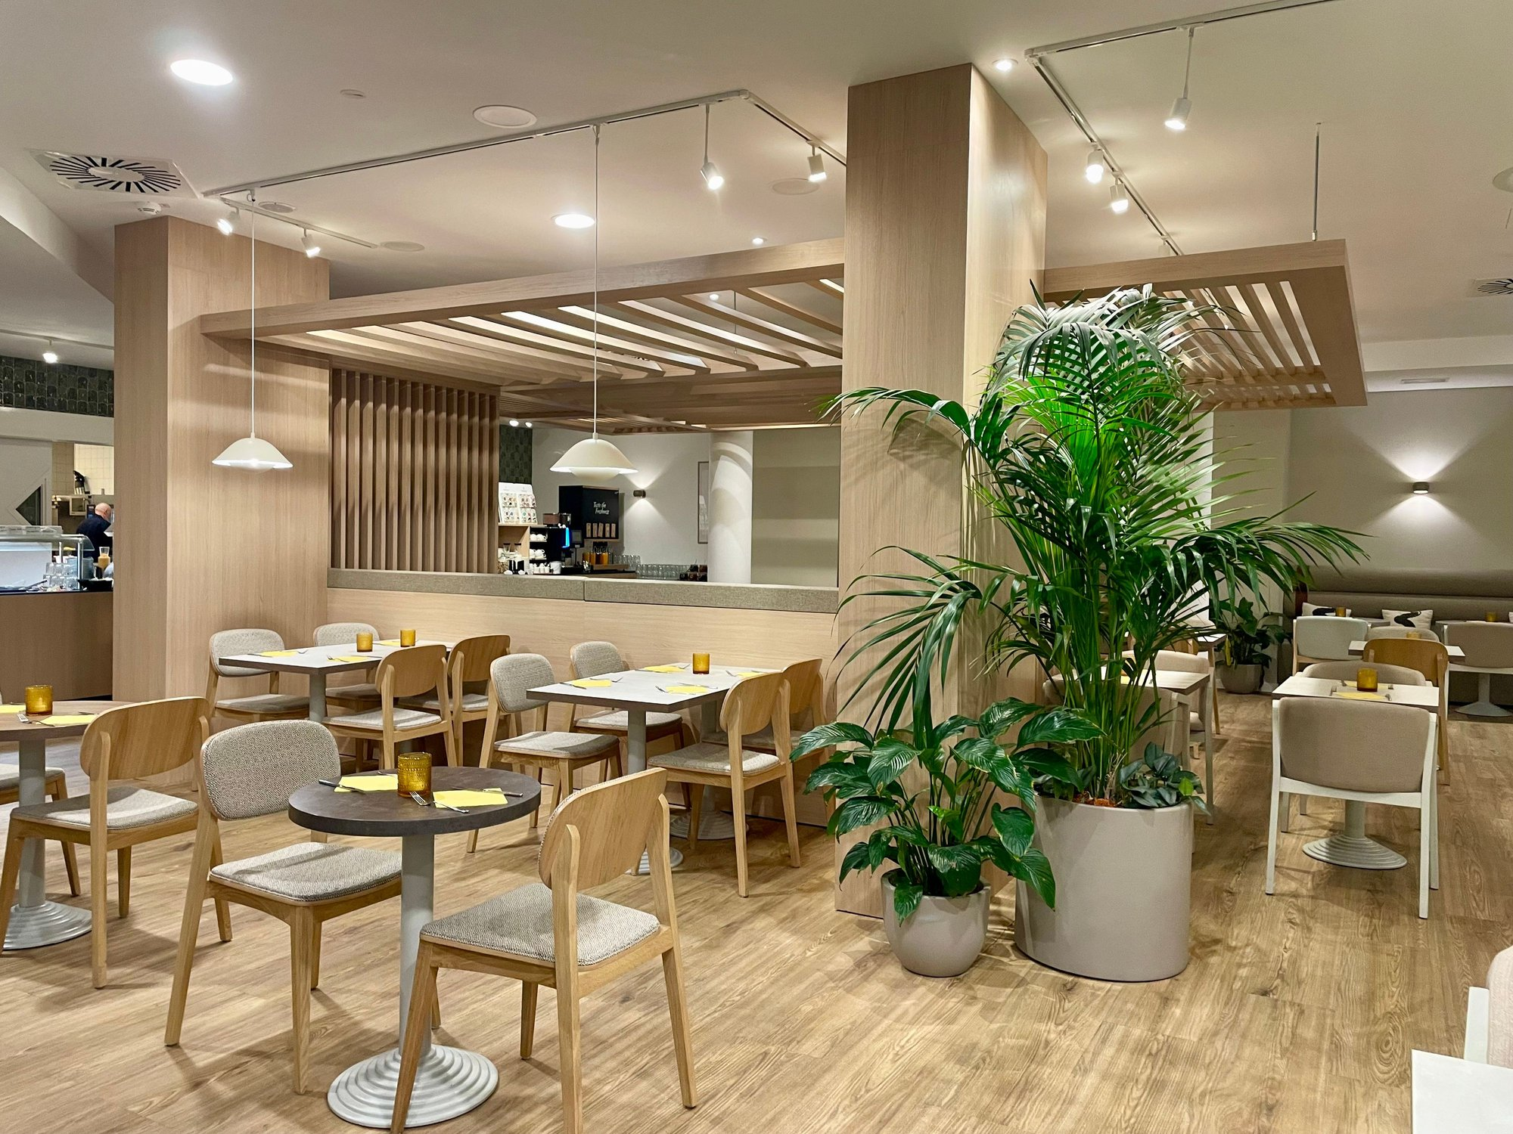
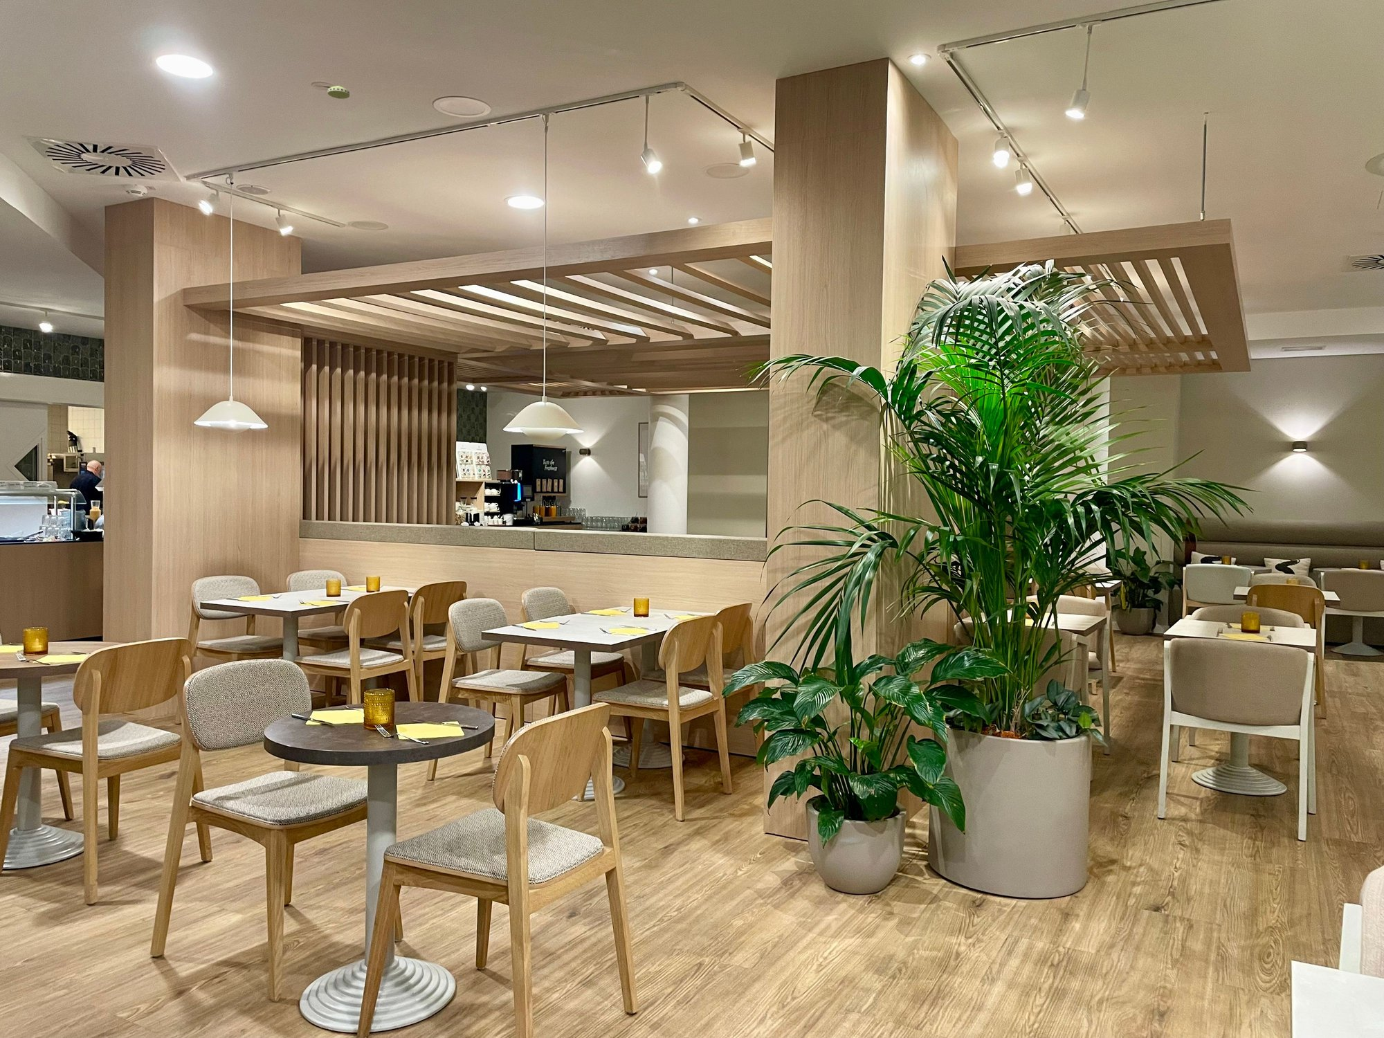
+ smoke detector [327,85,350,99]
